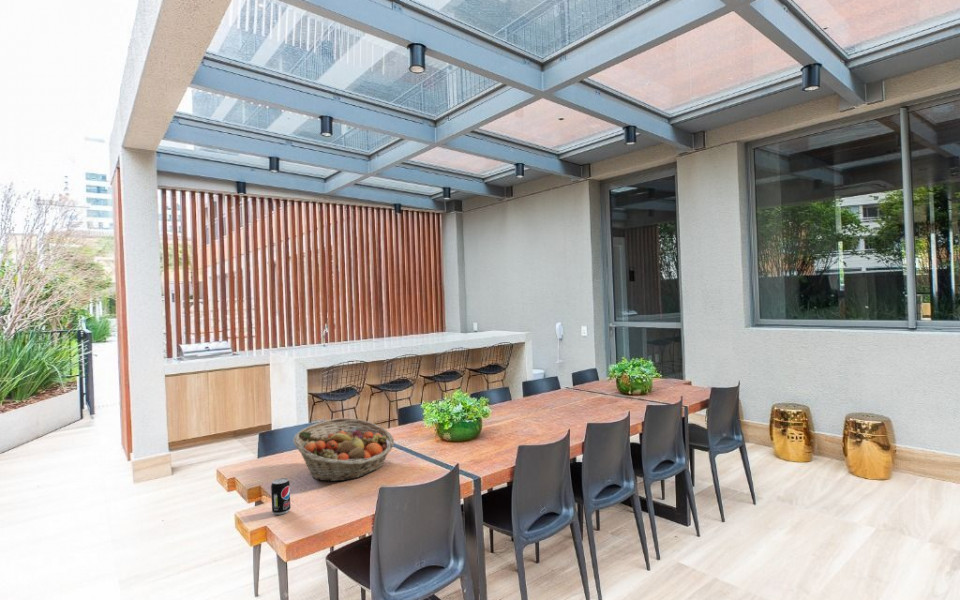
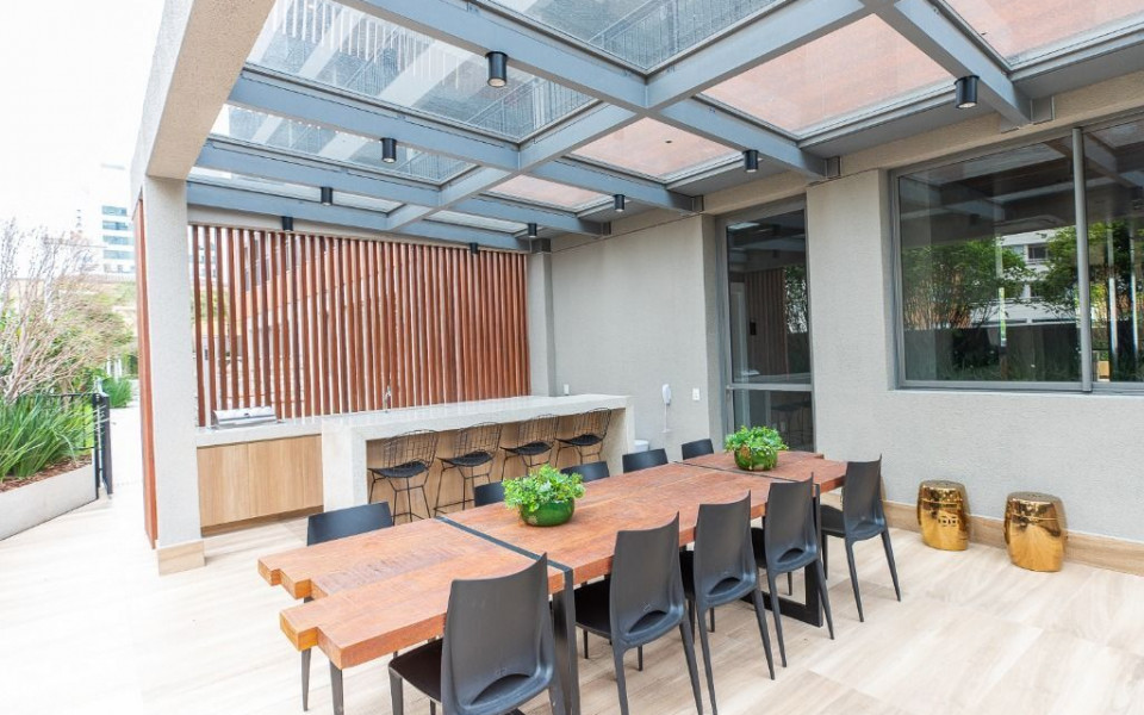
- fruit basket [292,417,395,482]
- beverage can [270,477,292,516]
